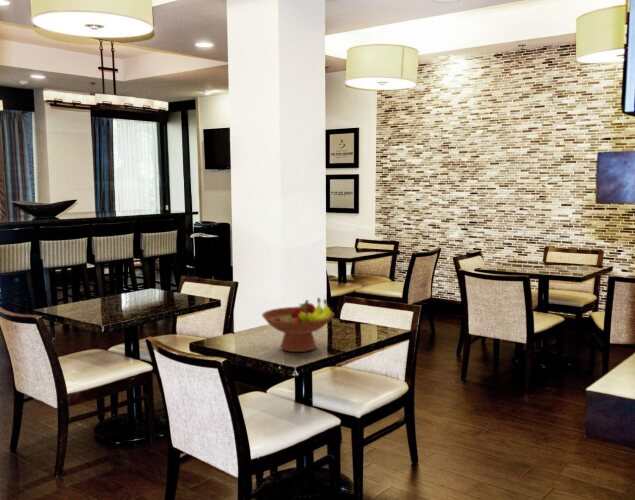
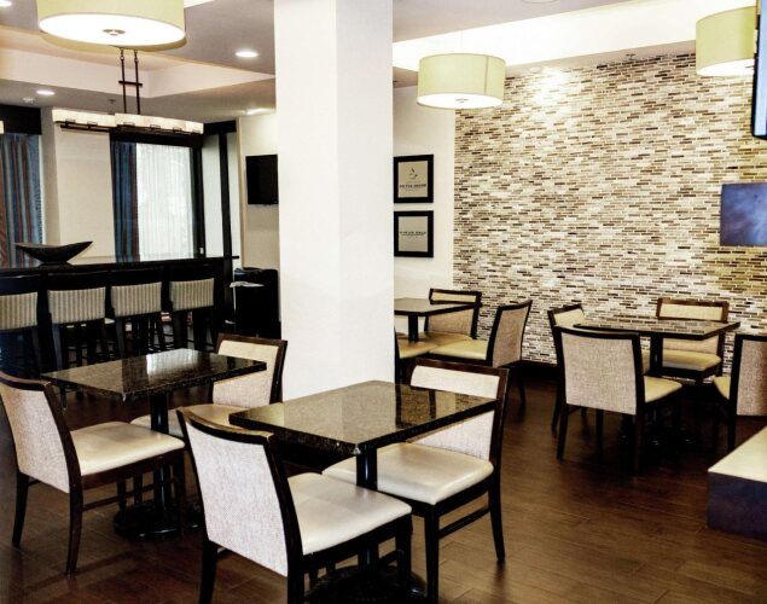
- fruit bowl [261,297,335,353]
